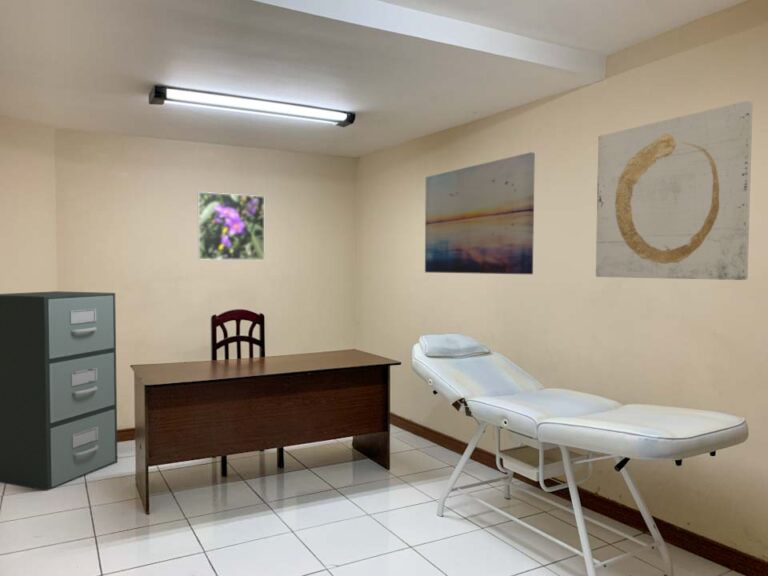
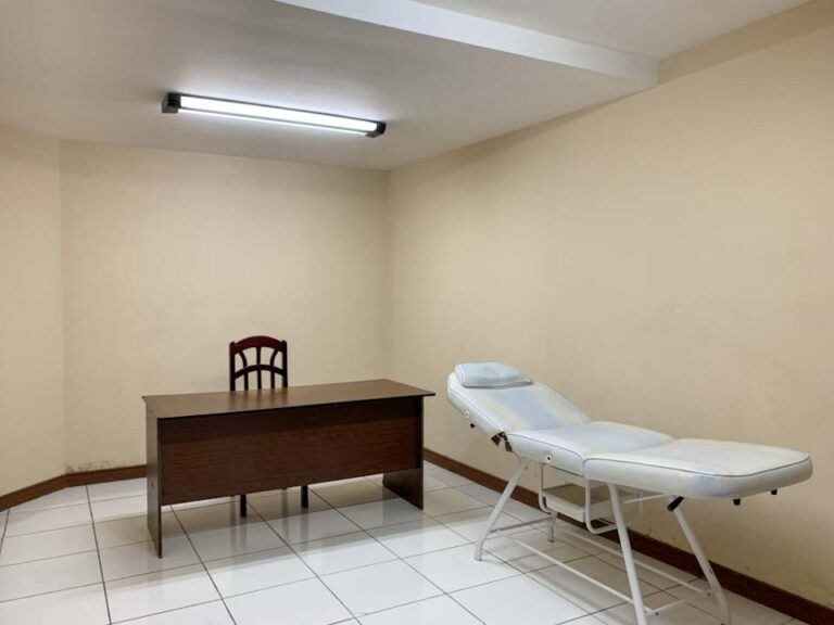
- filing cabinet [0,290,118,492]
- wall art [424,151,536,275]
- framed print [197,191,266,261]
- wall art [595,100,754,281]
